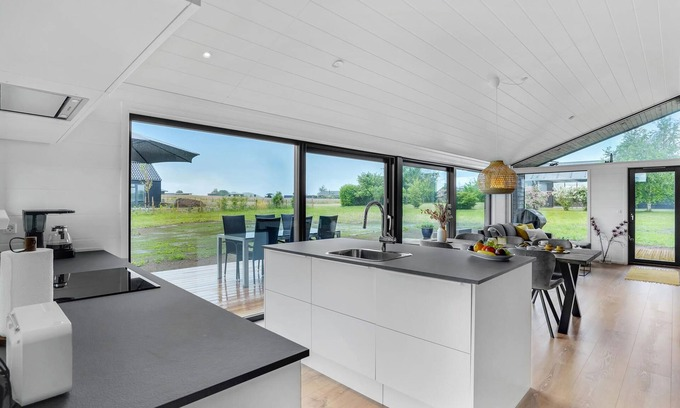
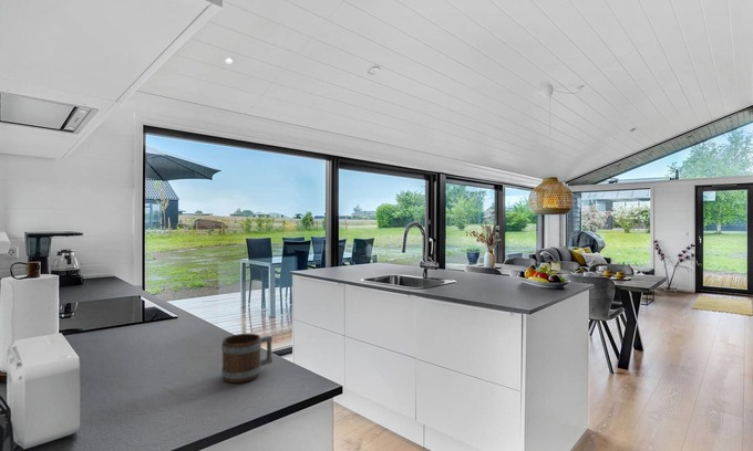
+ mug [220,333,274,384]
